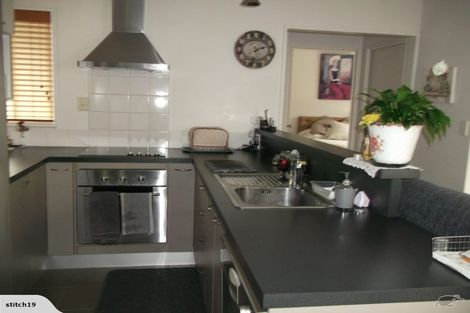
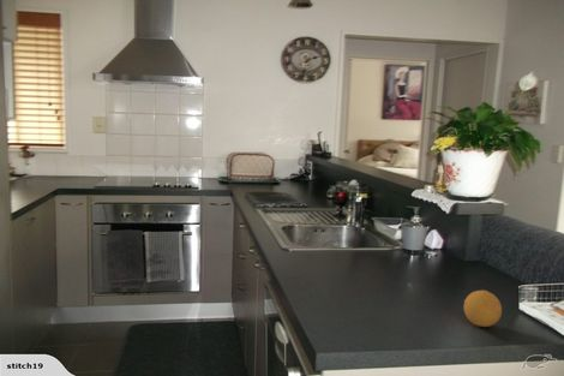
+ fruit [463,290,503,328]
